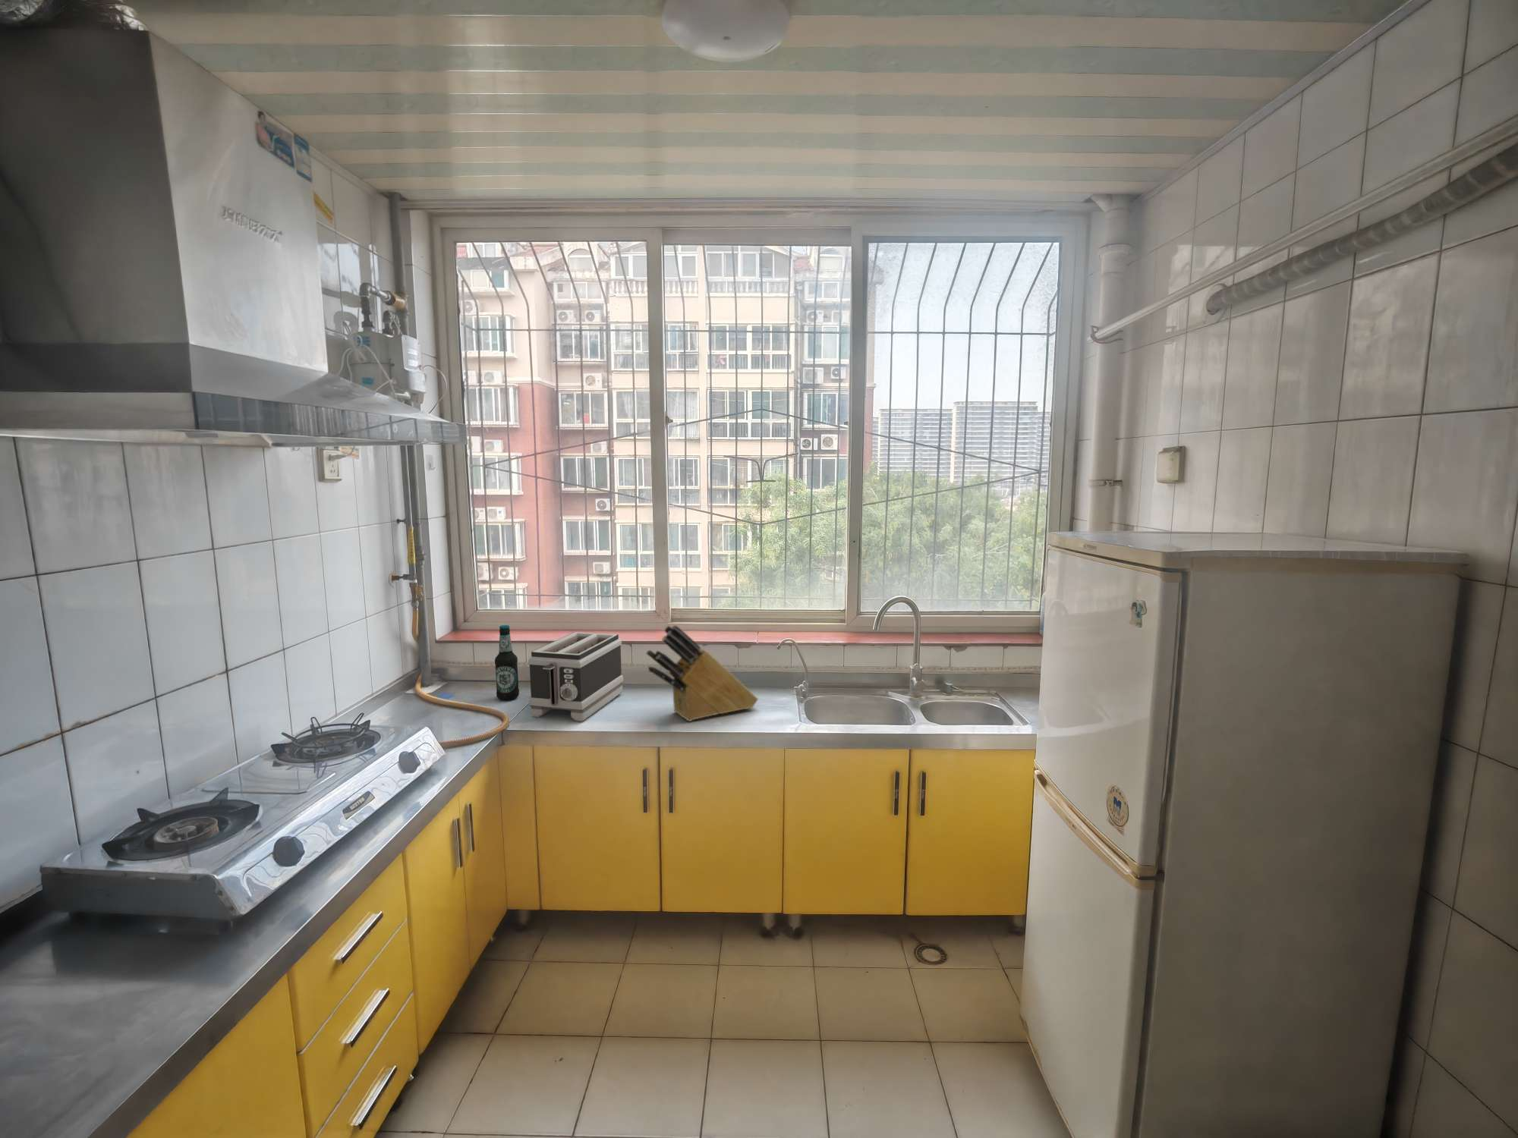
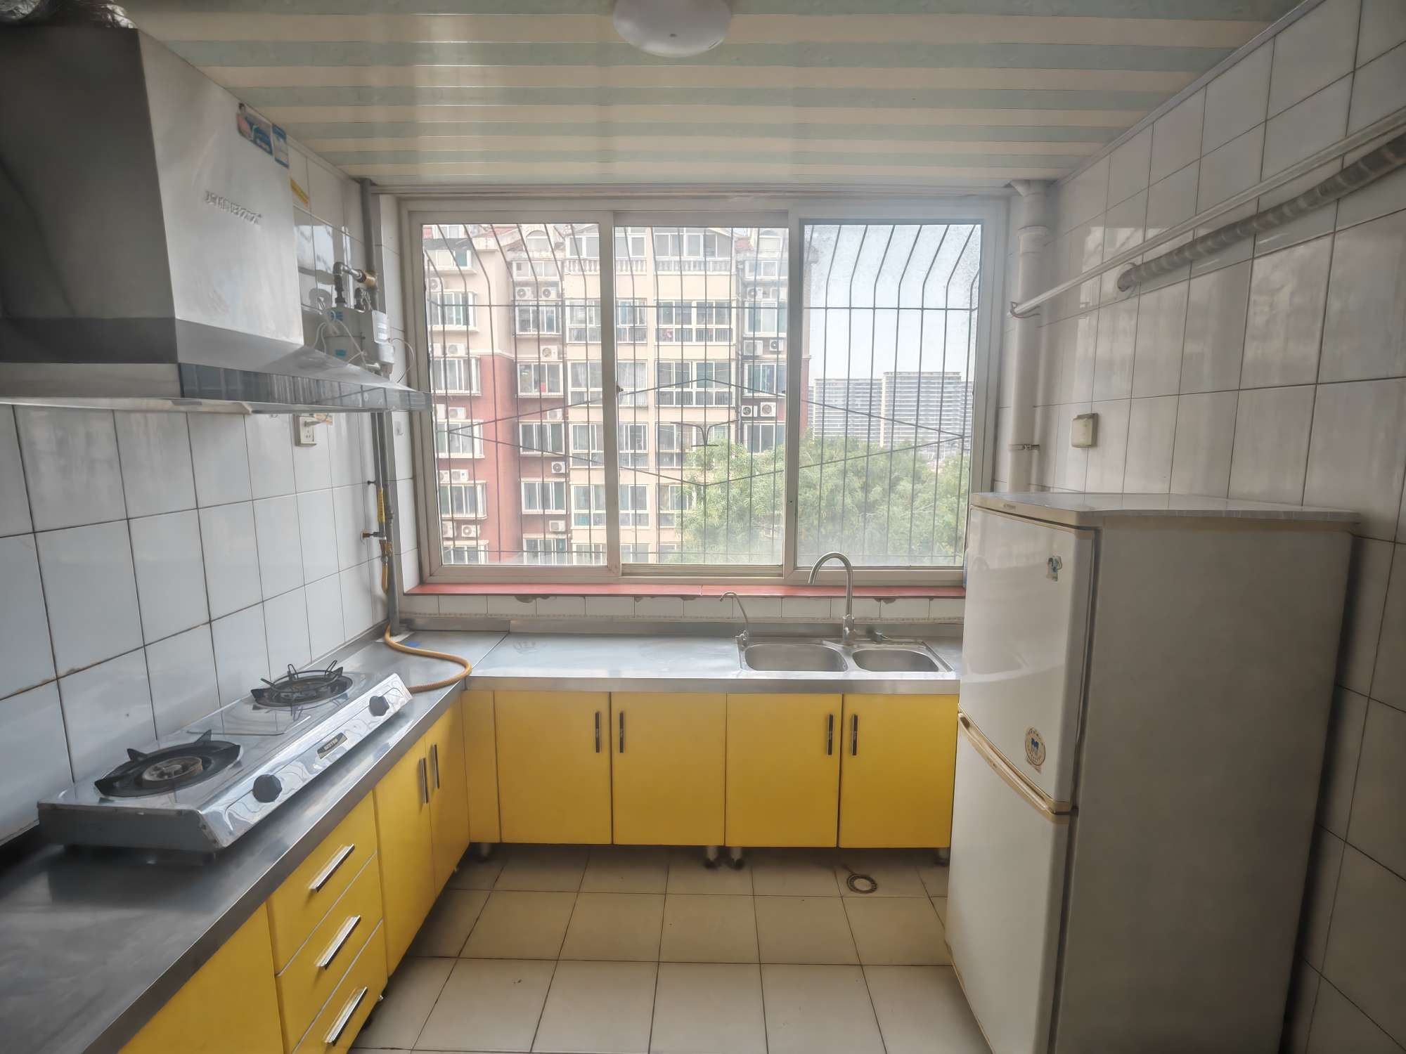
- knife block [645,624,759,722]
- toaster [527,631,625,722]
- bottle [494,624,520,700]
